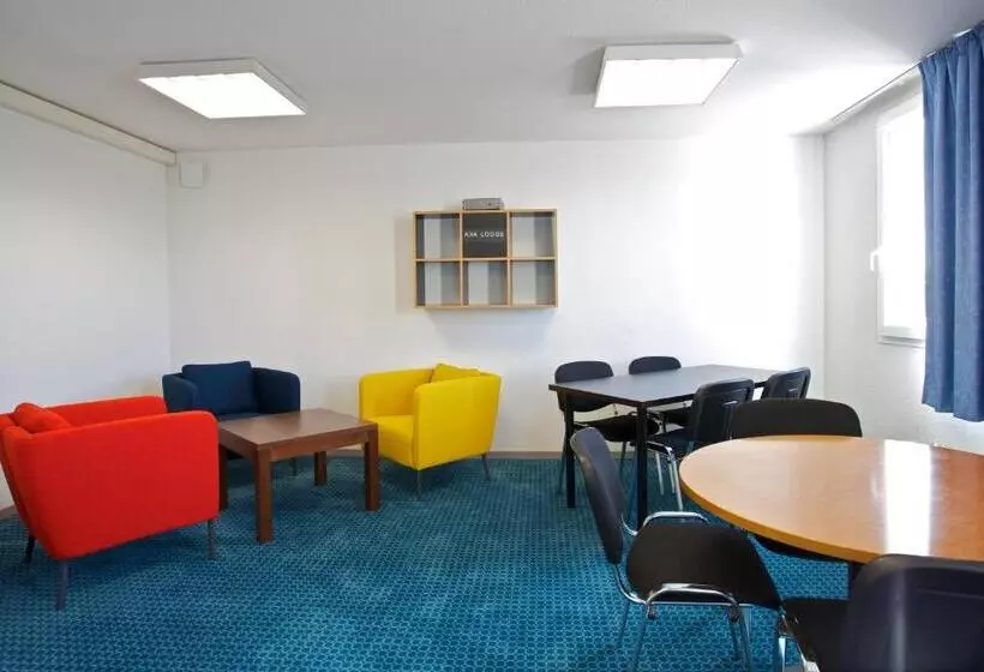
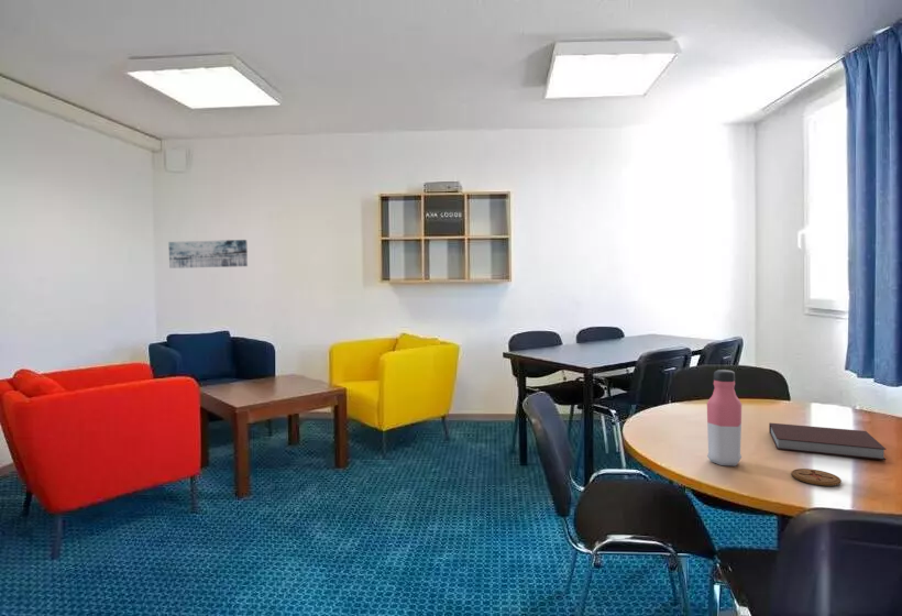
+ water bottle [706,369,743,468]
+ coaster [791,468,842,487]
+ notebook [768,422,888,461]
+ wall art [167,239,249,270]
